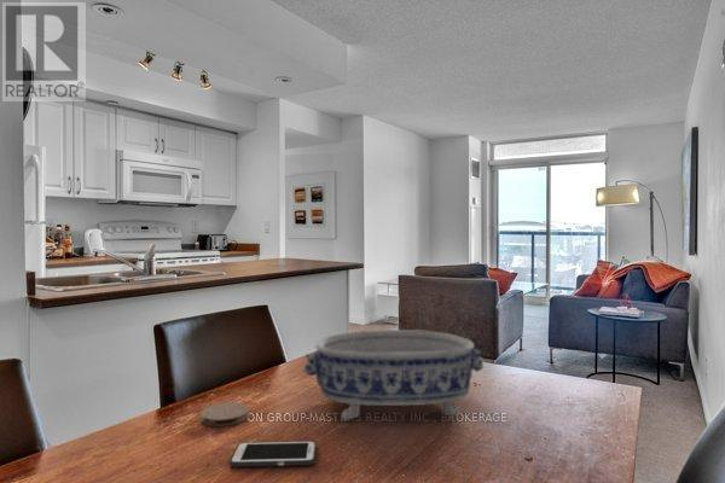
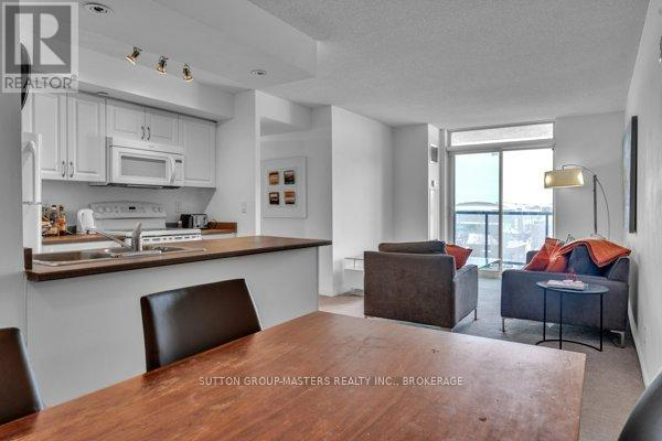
- cell phone [228,440,318,467]
- decorative bowl [302,328,485,421]
- coaster [199,401,250,427]
